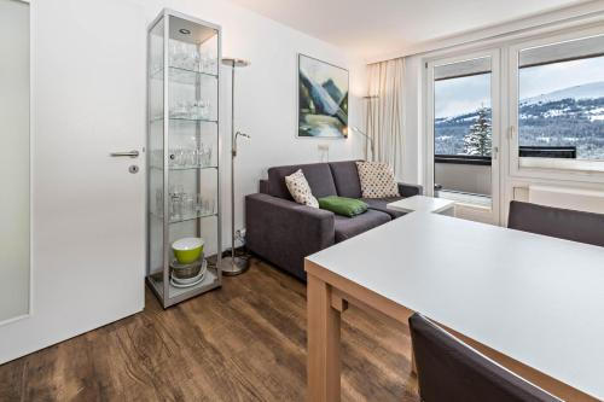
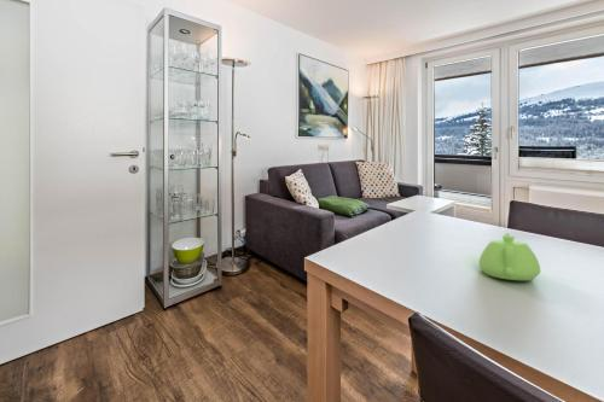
+ teapot [477,232,541,281]
